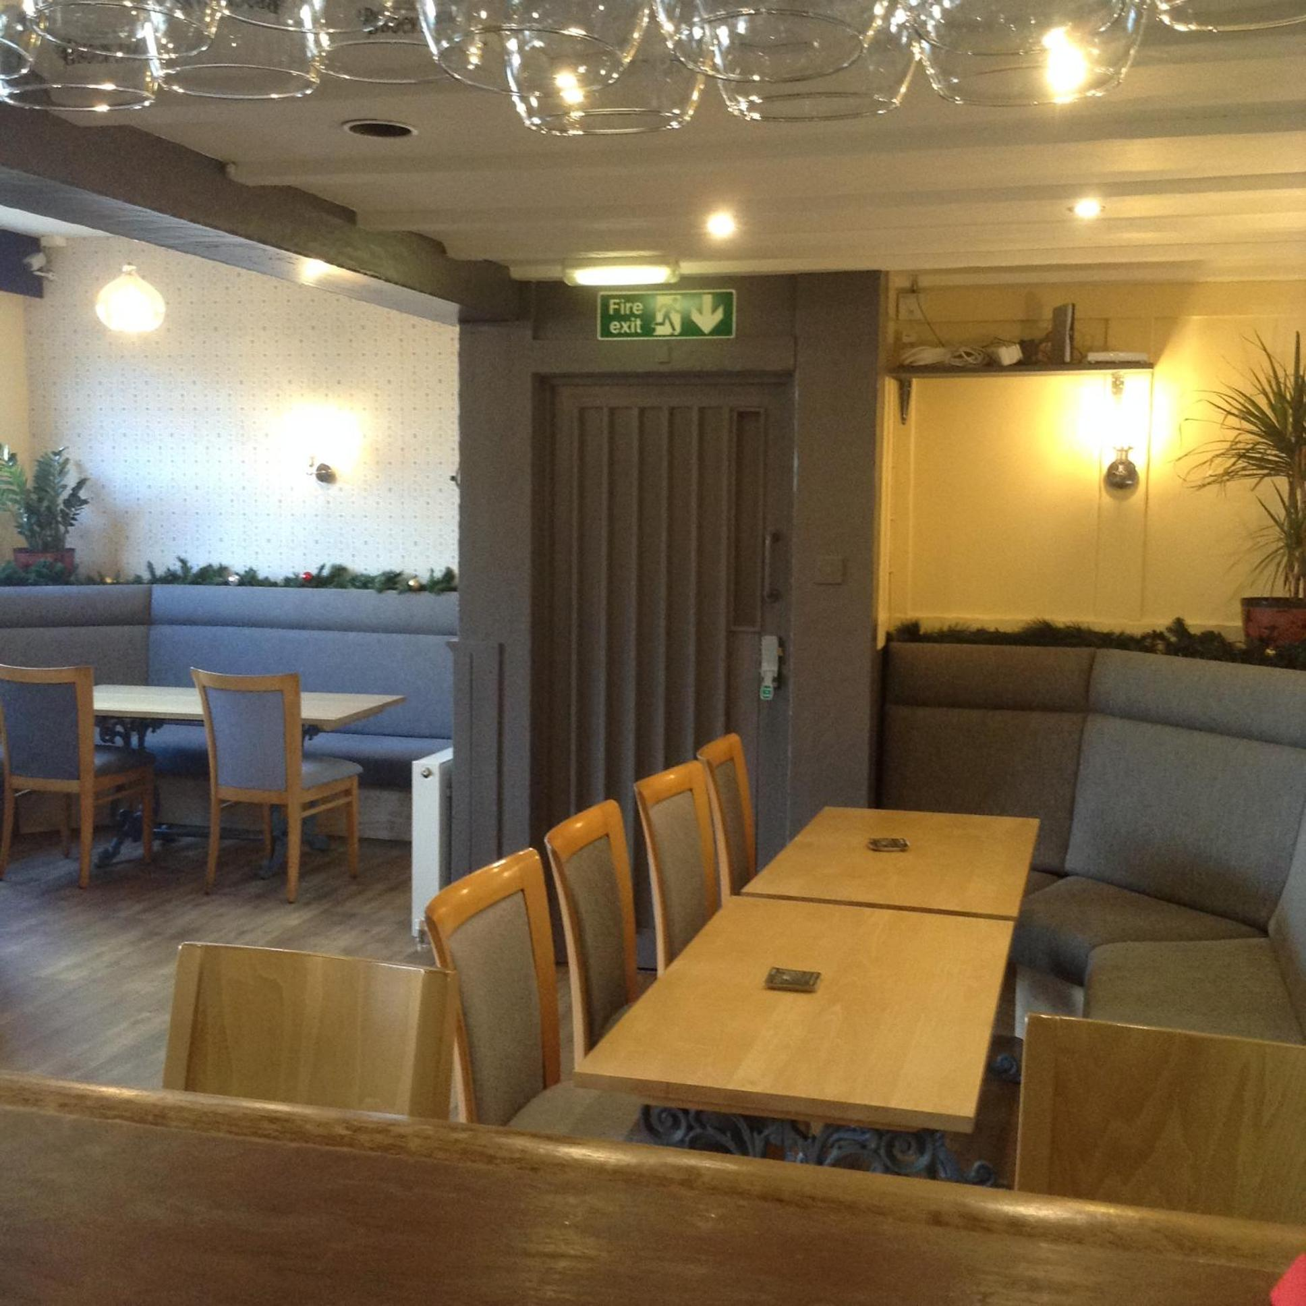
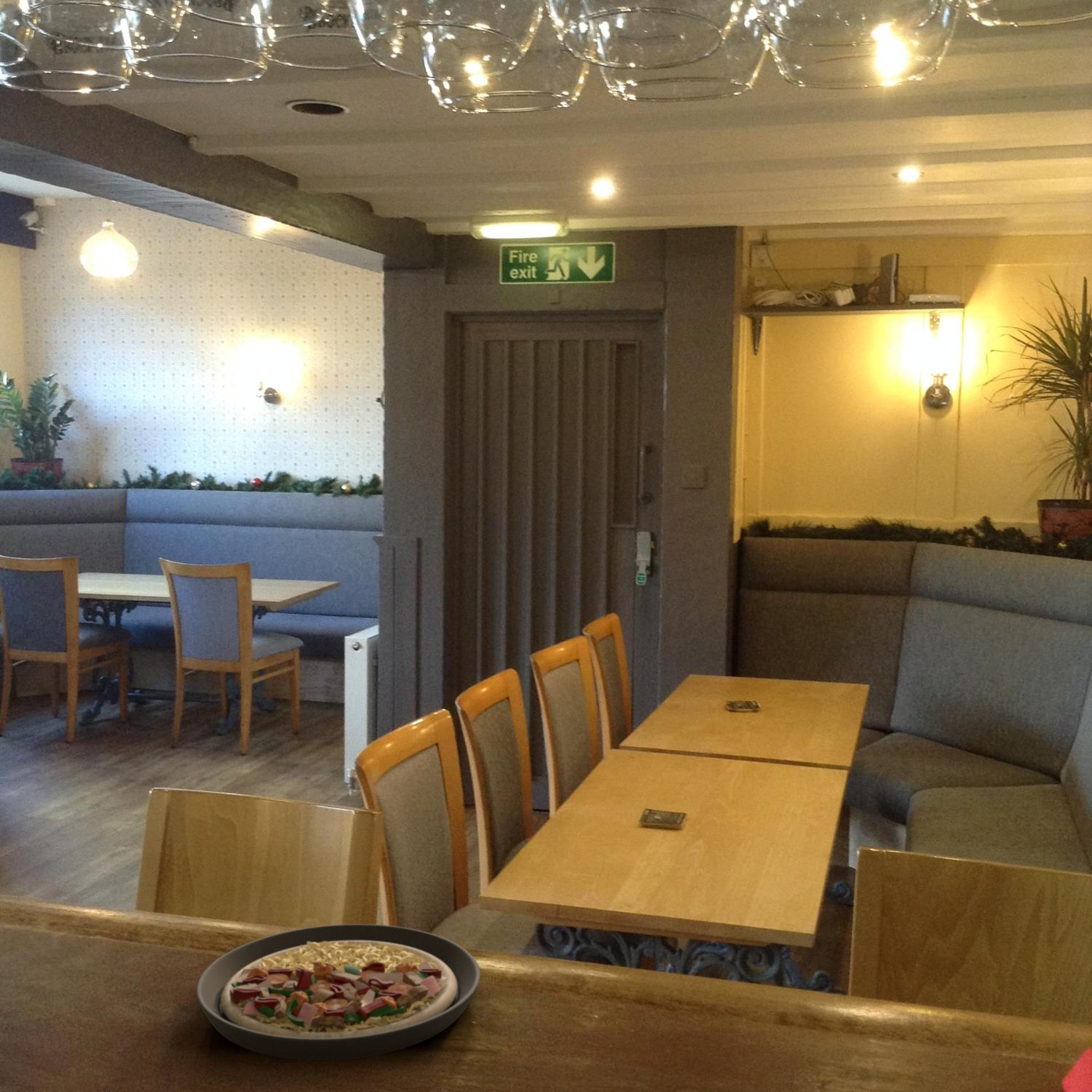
+ plate [196,923,481,1061]
